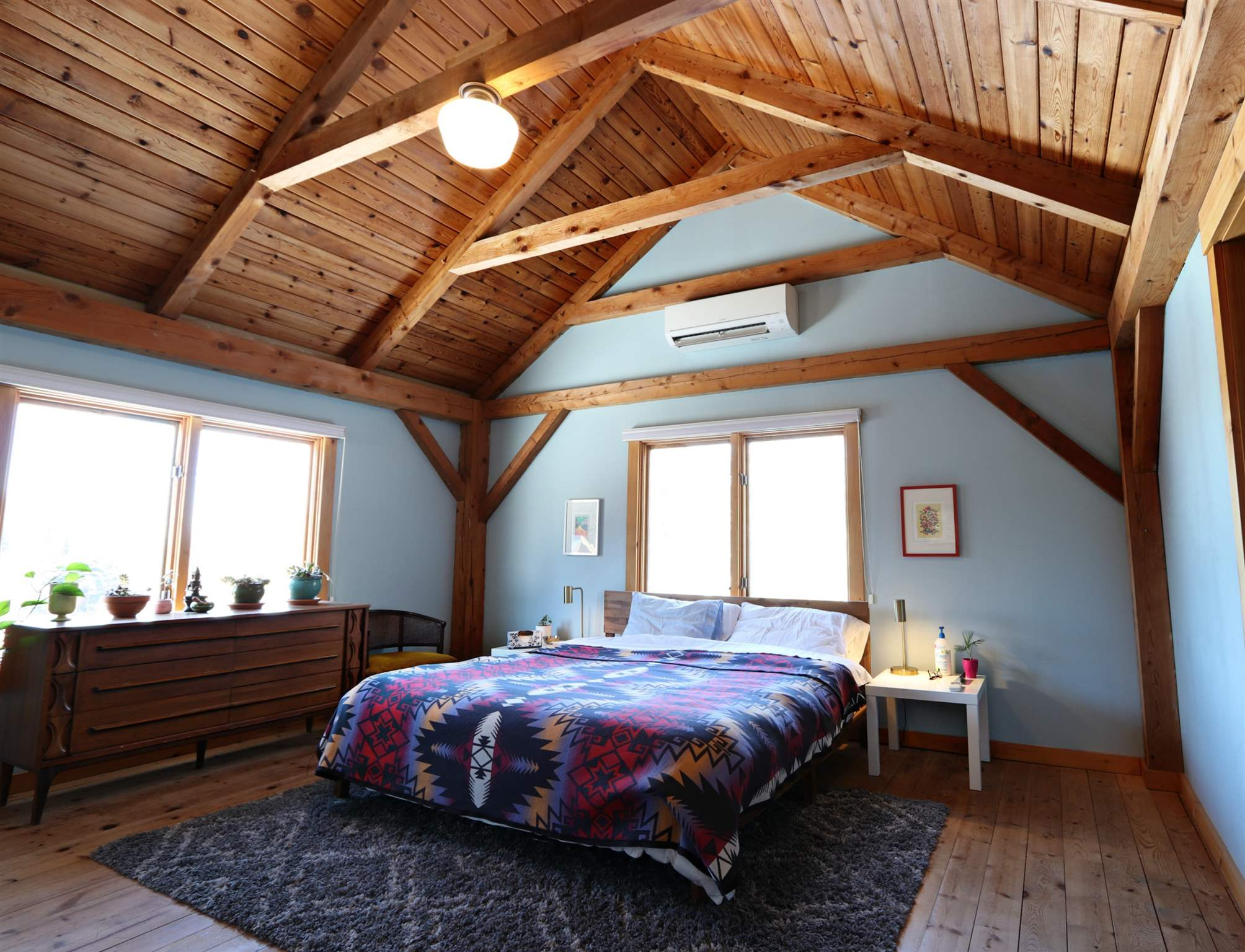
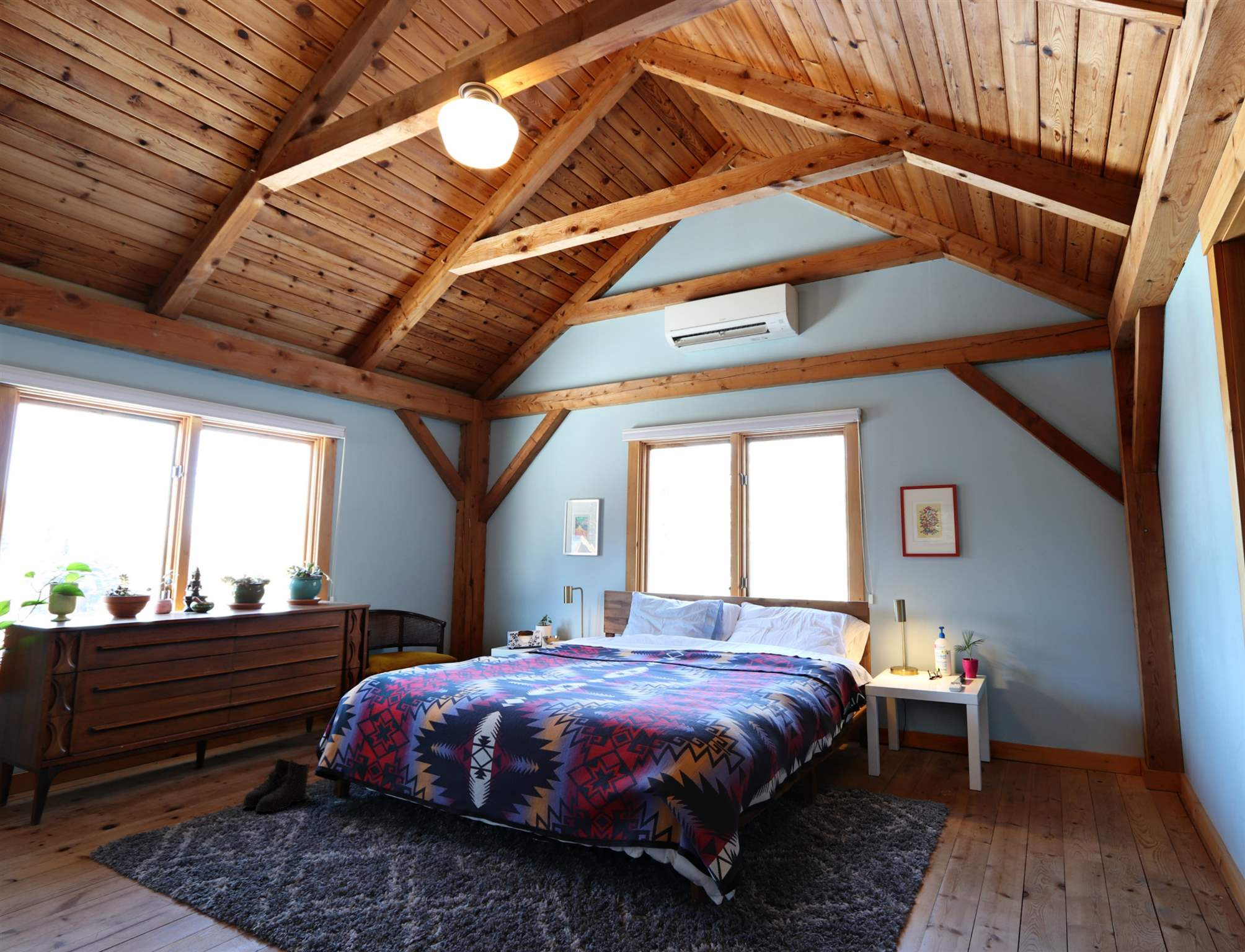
+ boots [241,757,310,813]
